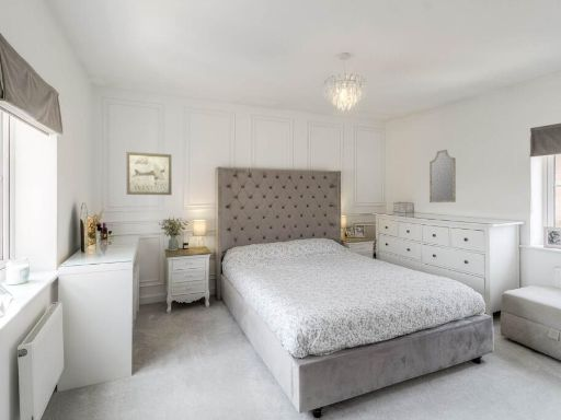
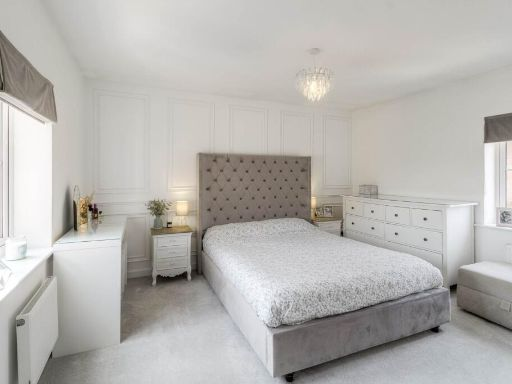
- wall art [125,151,173,196]
- home mirror [428,149,457,203]
